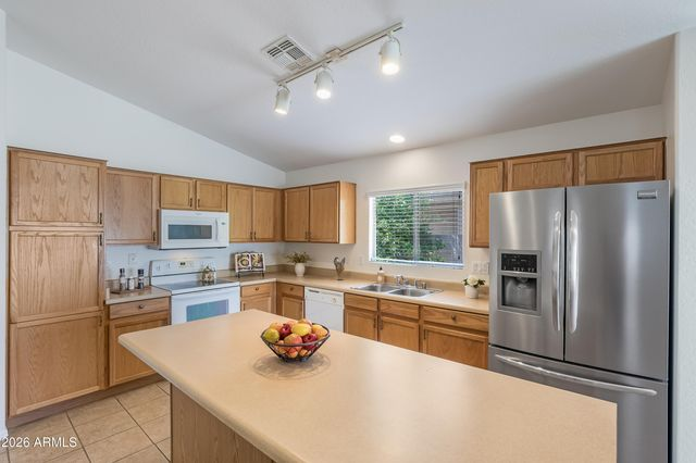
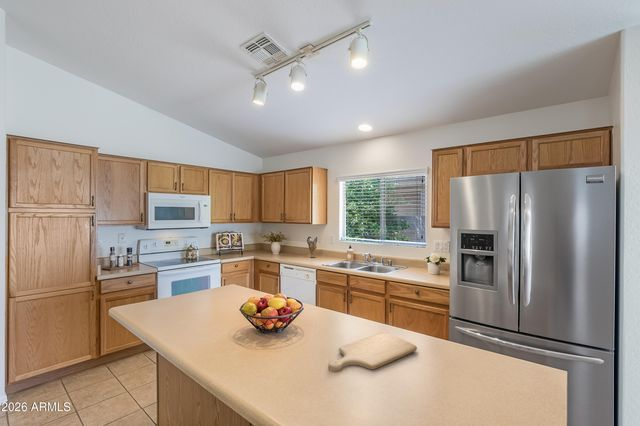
+ chopping board [328,332,418,372]
